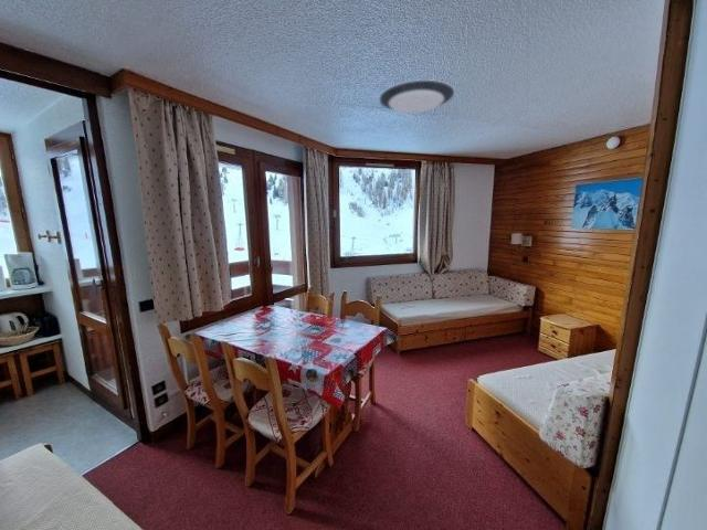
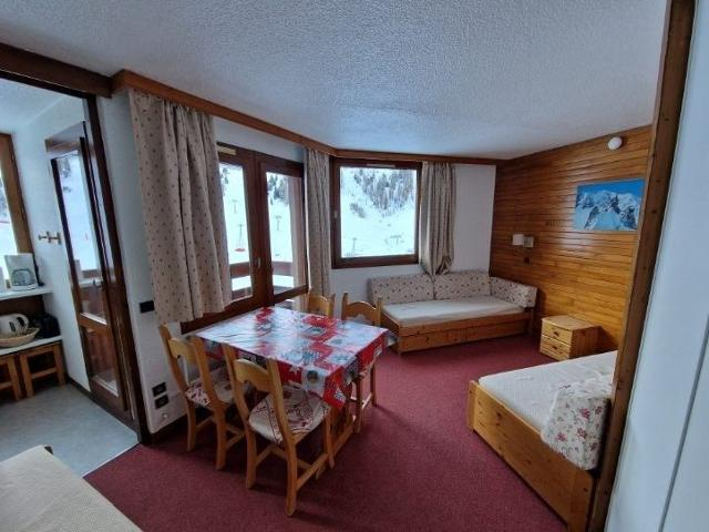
- ceiling light [379,78,455,114]
